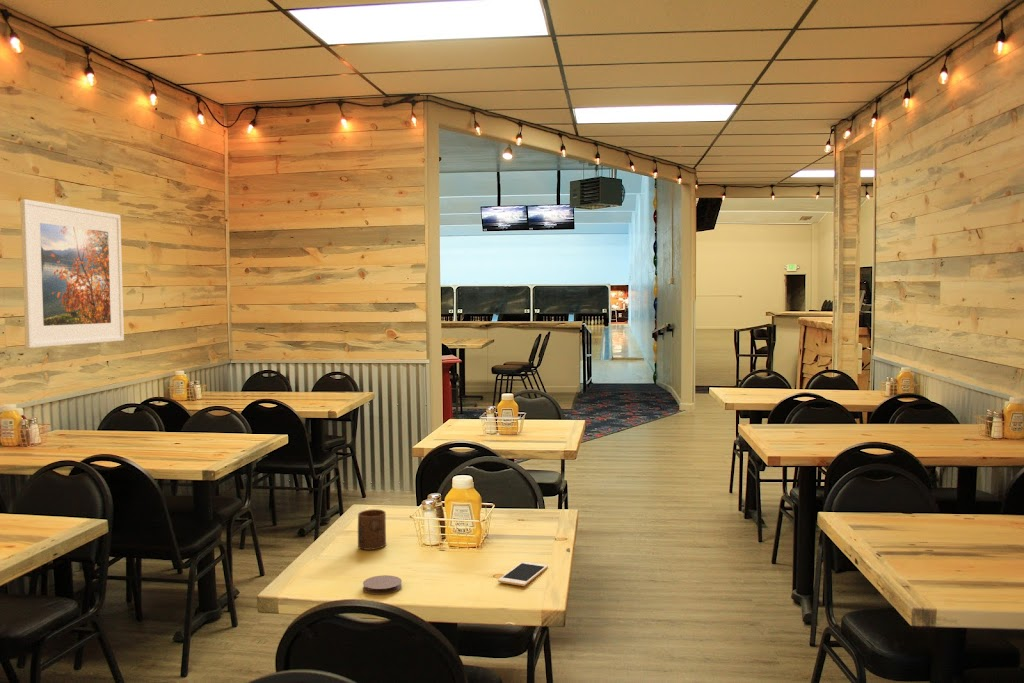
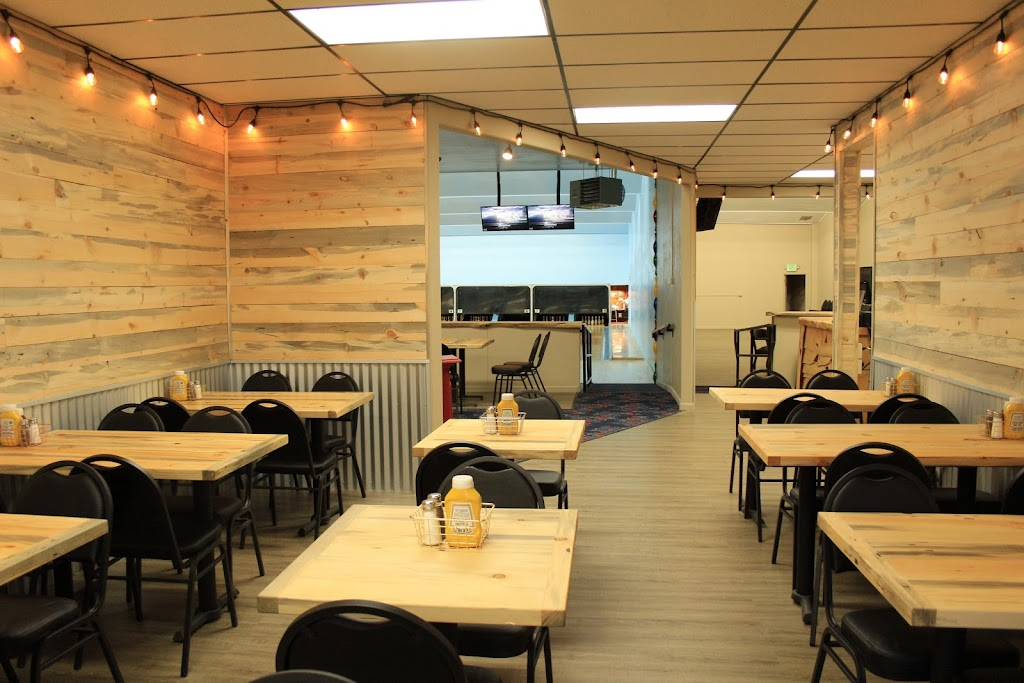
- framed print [19,198,125,349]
- cup [357,508,387,551]
- coaster [362,574,403,595]
- cell phone [497,561,549,587]
